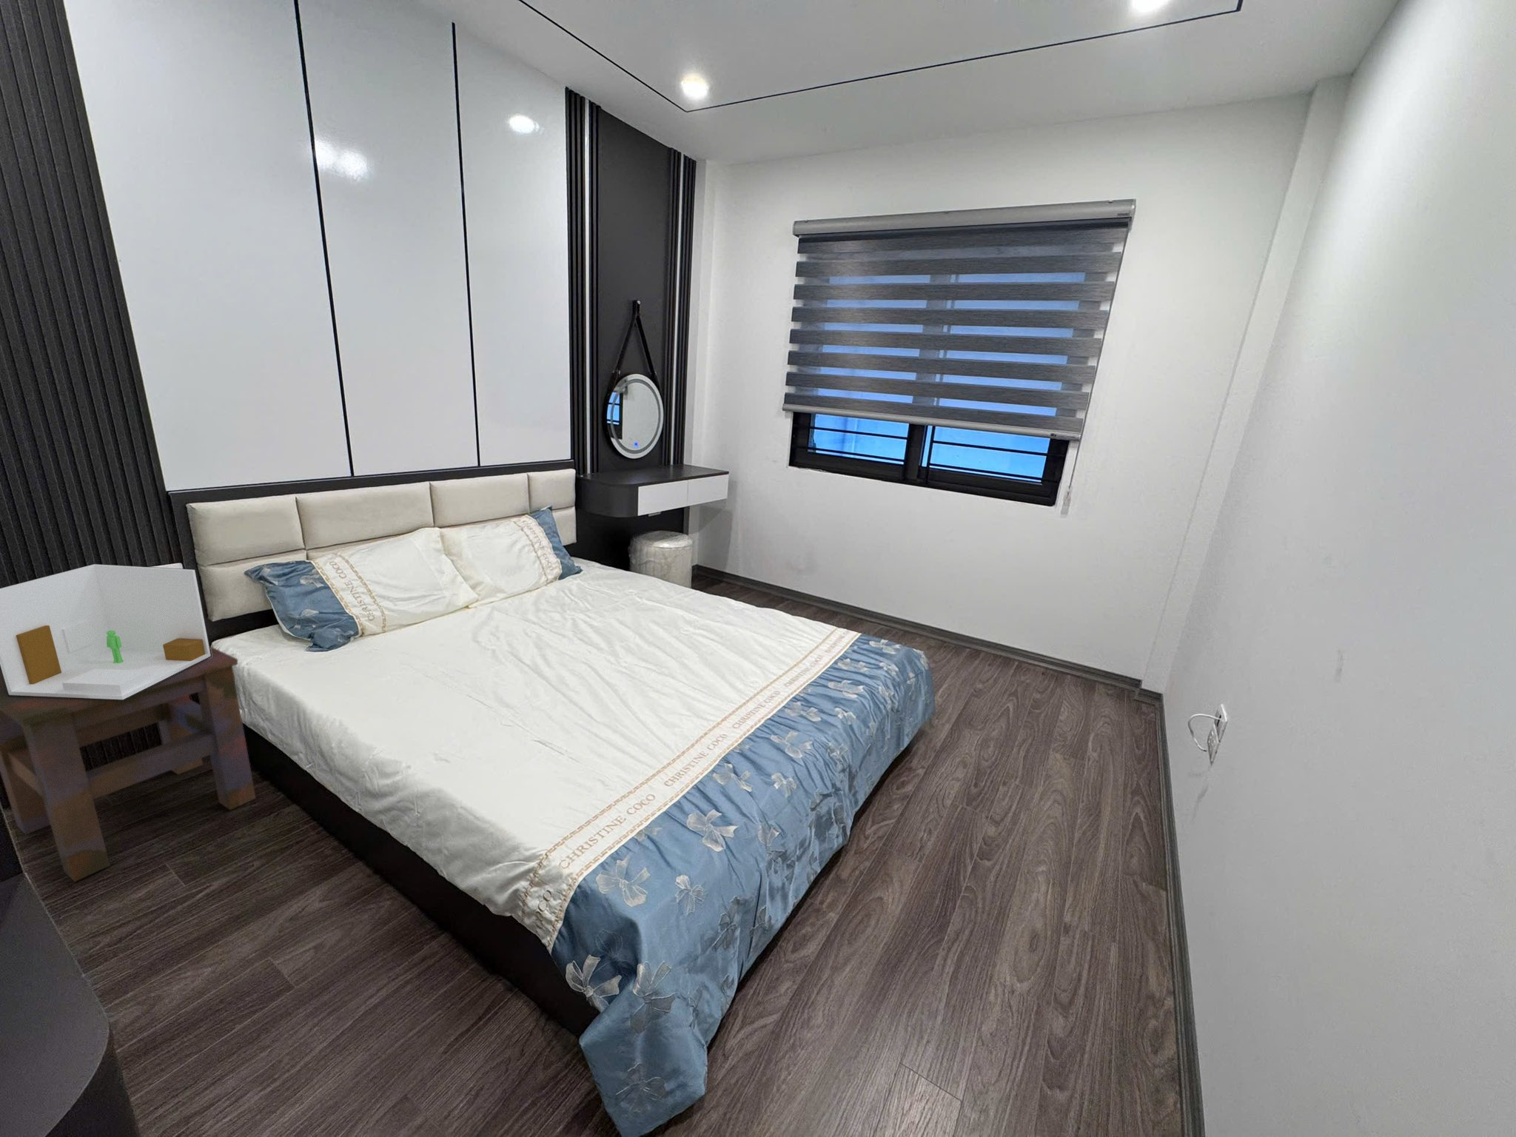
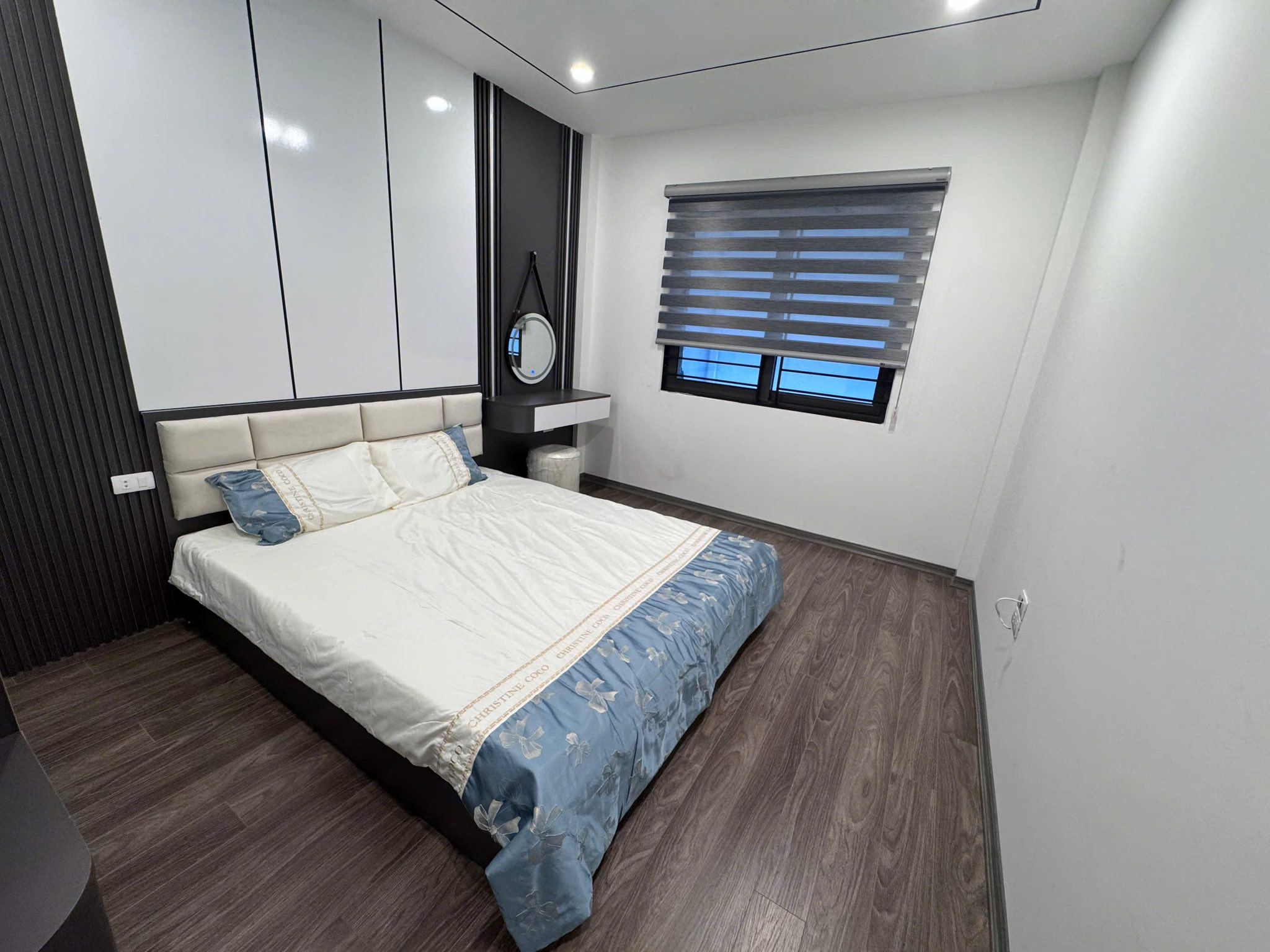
- book [0,564,211,701]
- side table [0,645,257,883]
